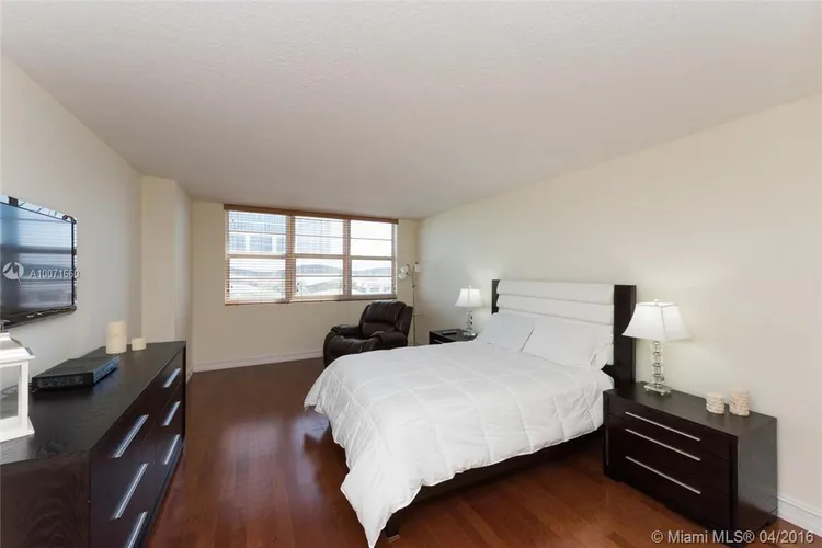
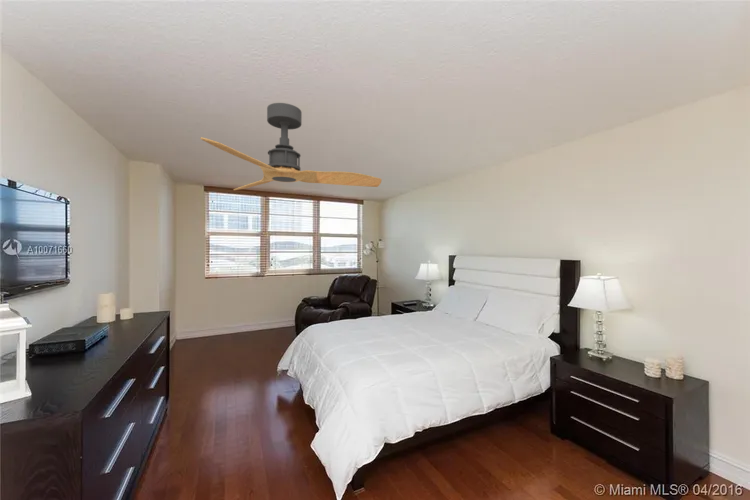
+ ceiling fan [199,102,383,191]
